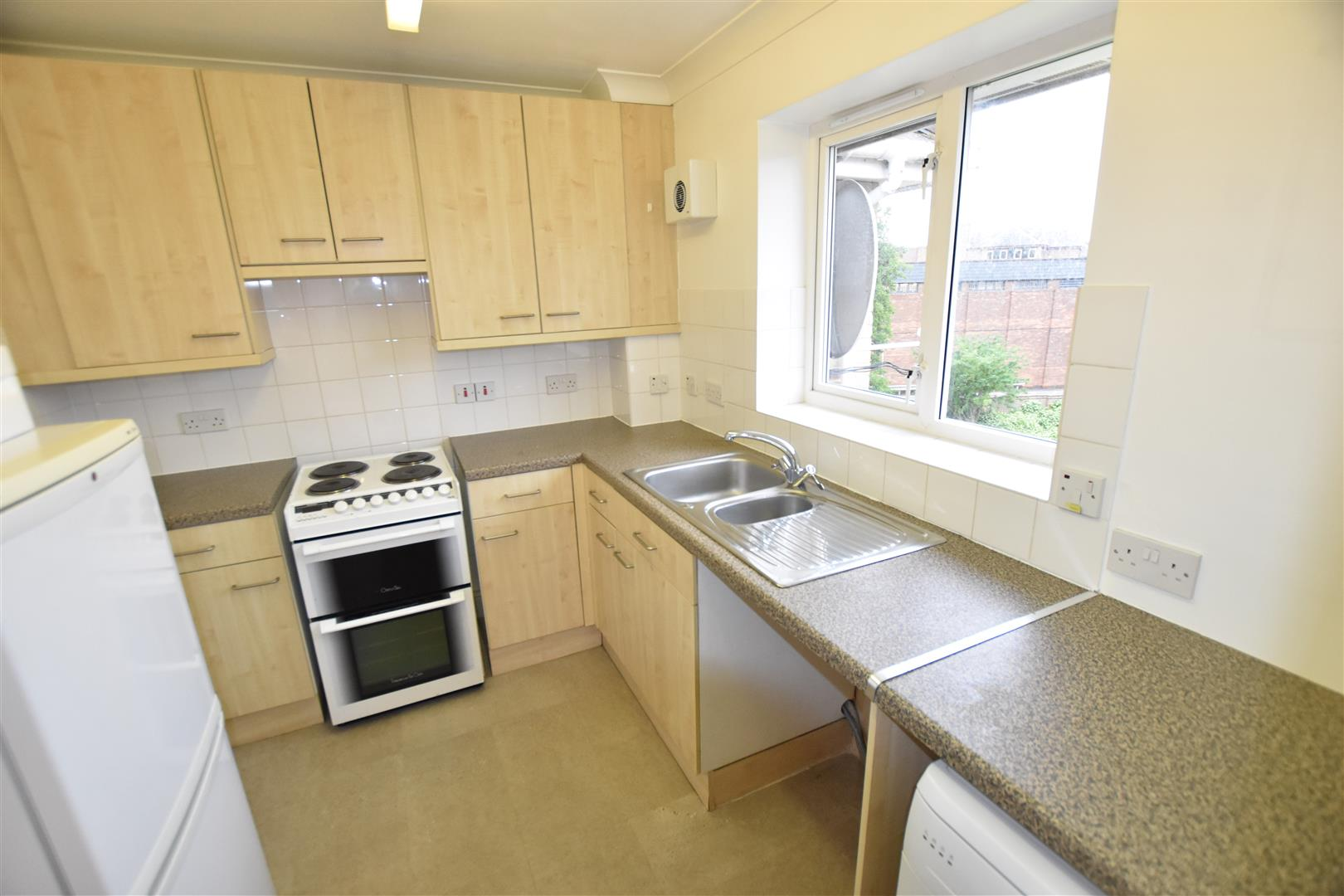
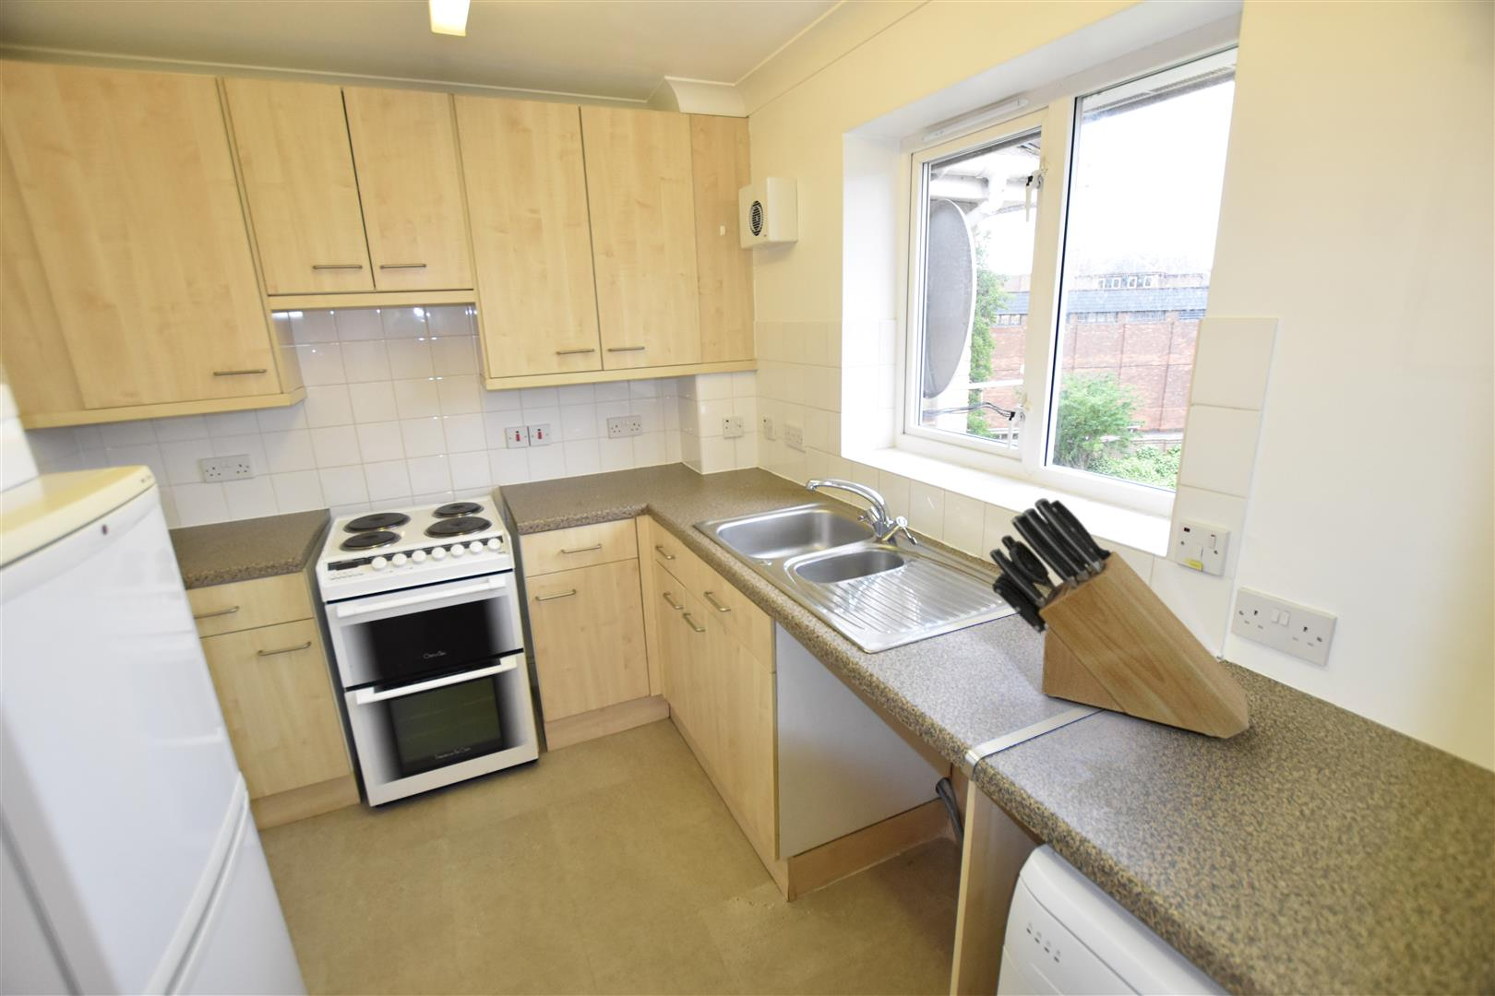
+ knife block [989,497,1250,739]
